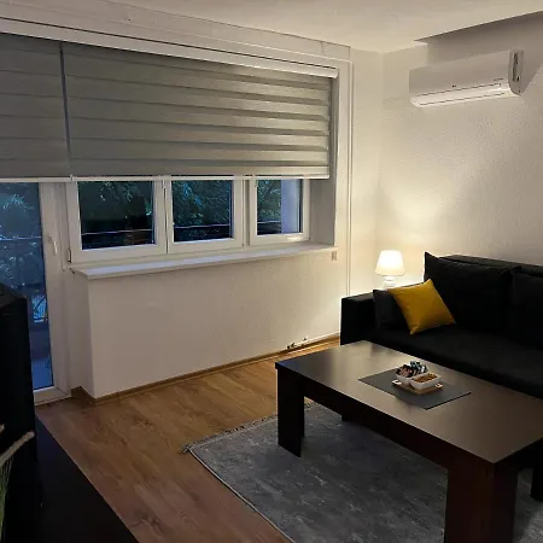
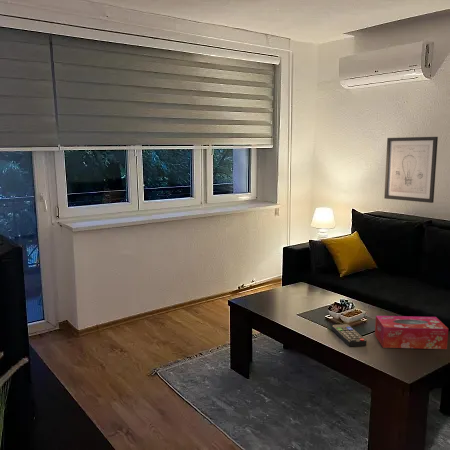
+ remote control [331,323,368,347]
+ tissue box [374,315,449,350]
+ wall art [383,136,439,204]
